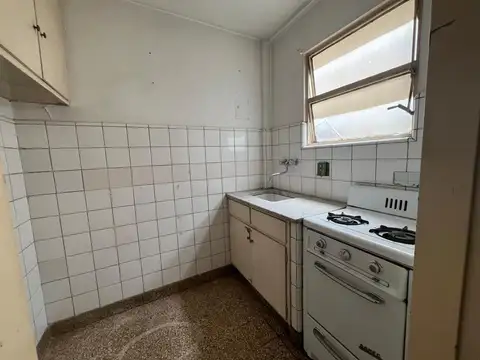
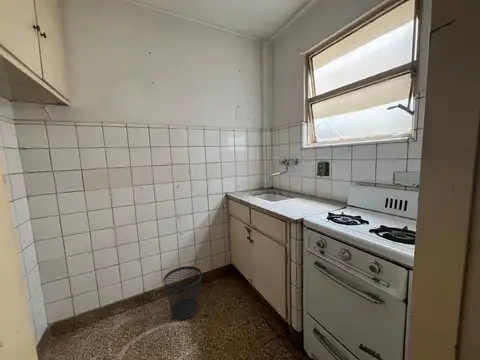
+ wastebasket [163,265,203,320]
